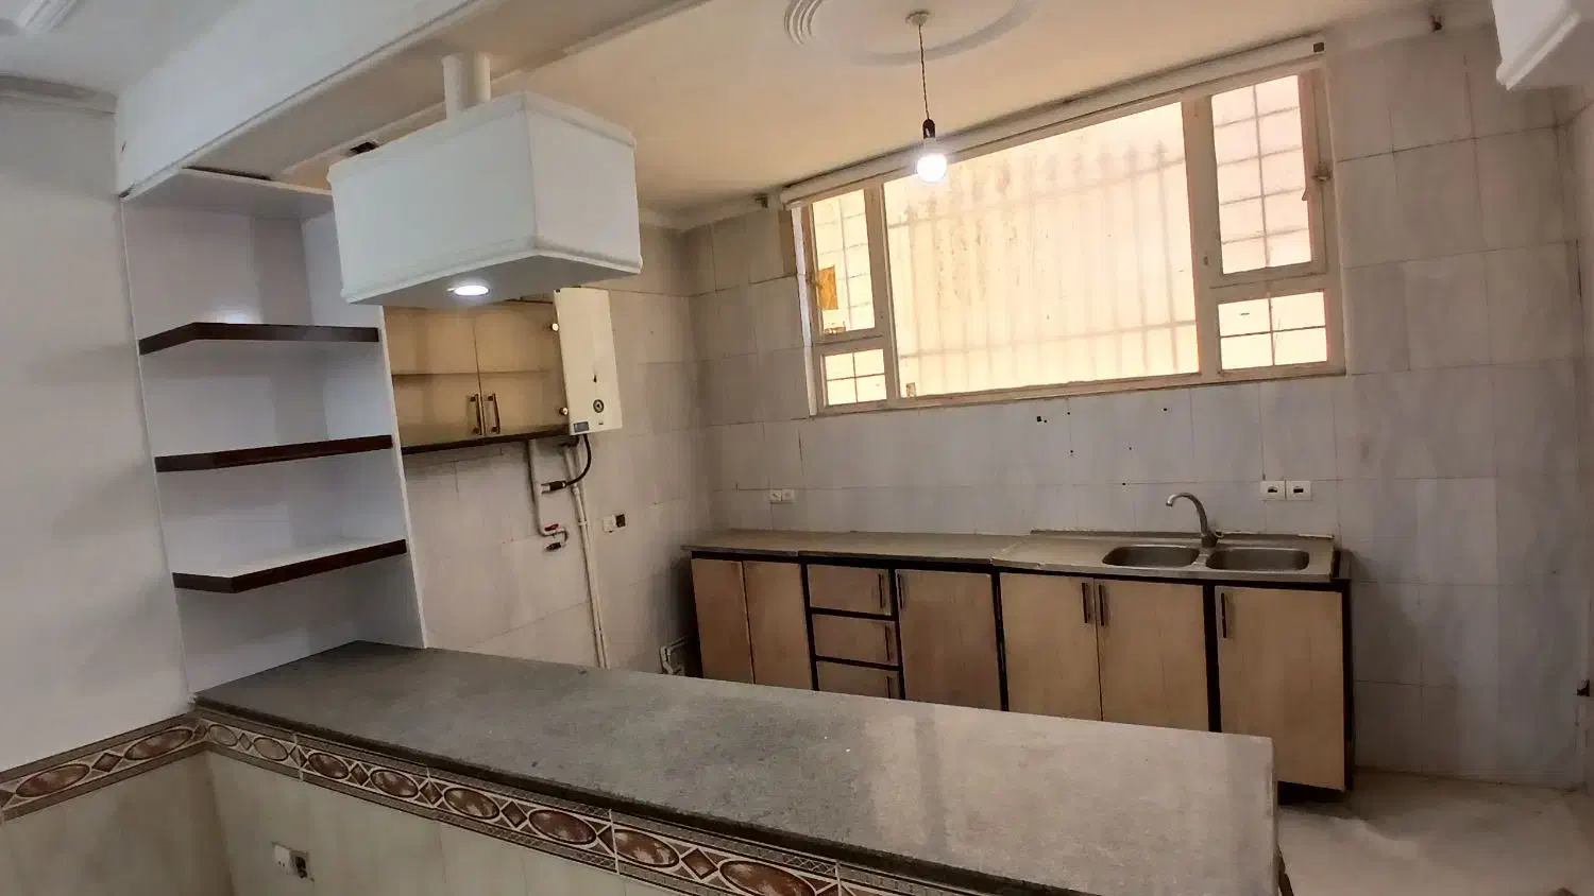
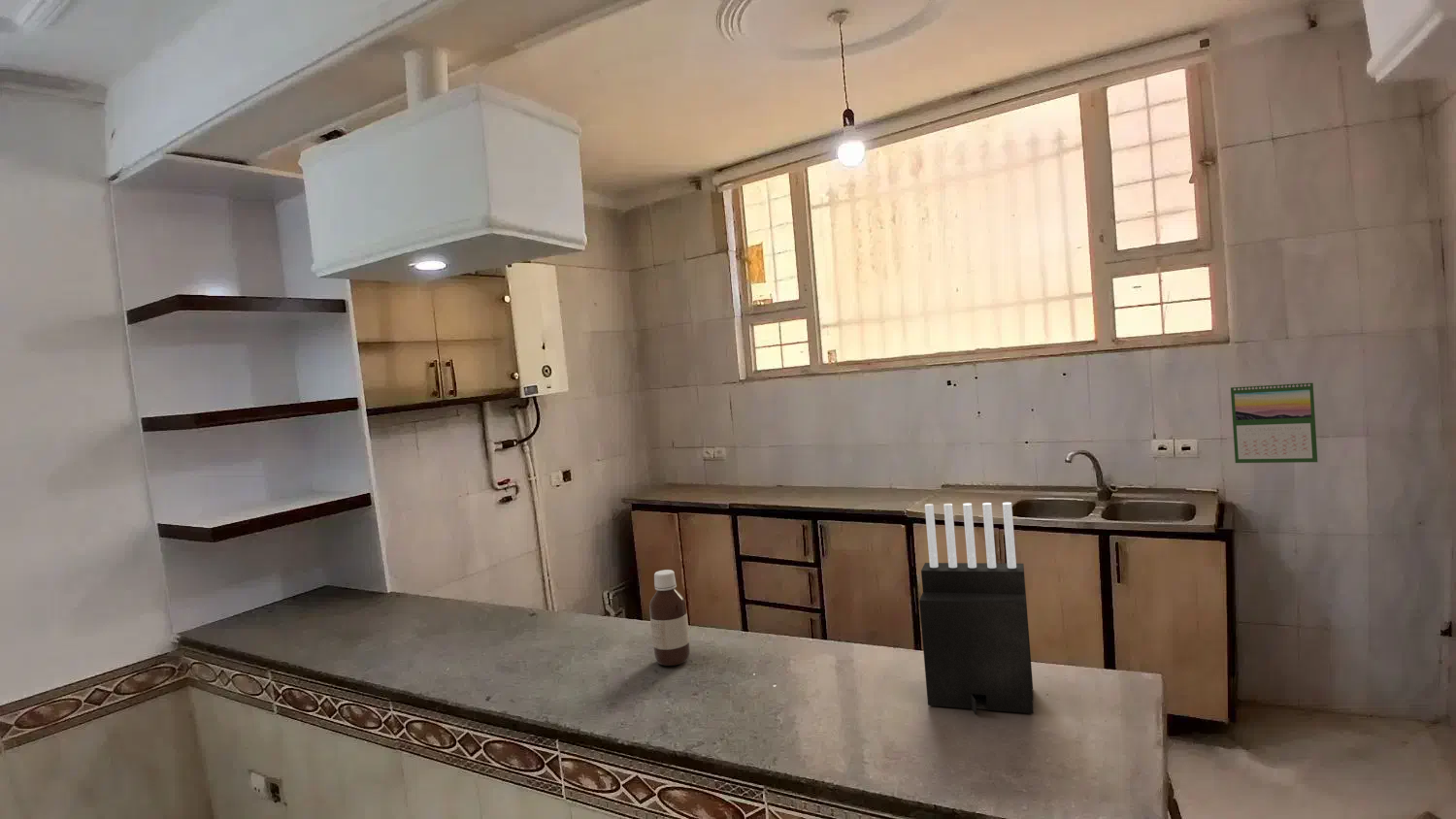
+ knife block [918,502,1034,716]
+ bottle [648,569,691,667]
+ calendar [1230,379,1318,464]
